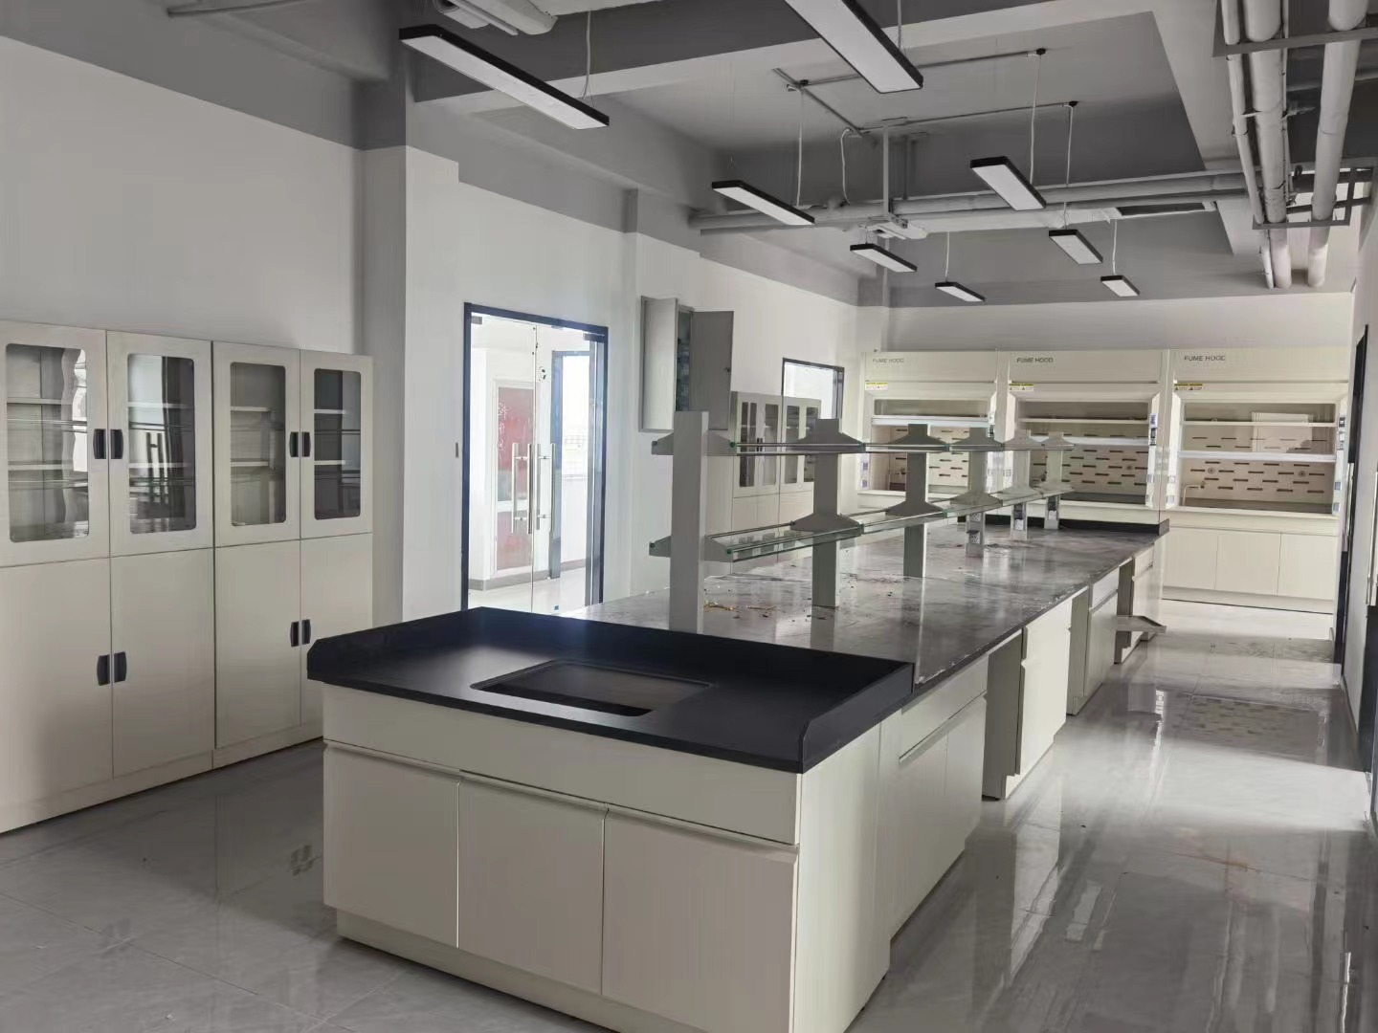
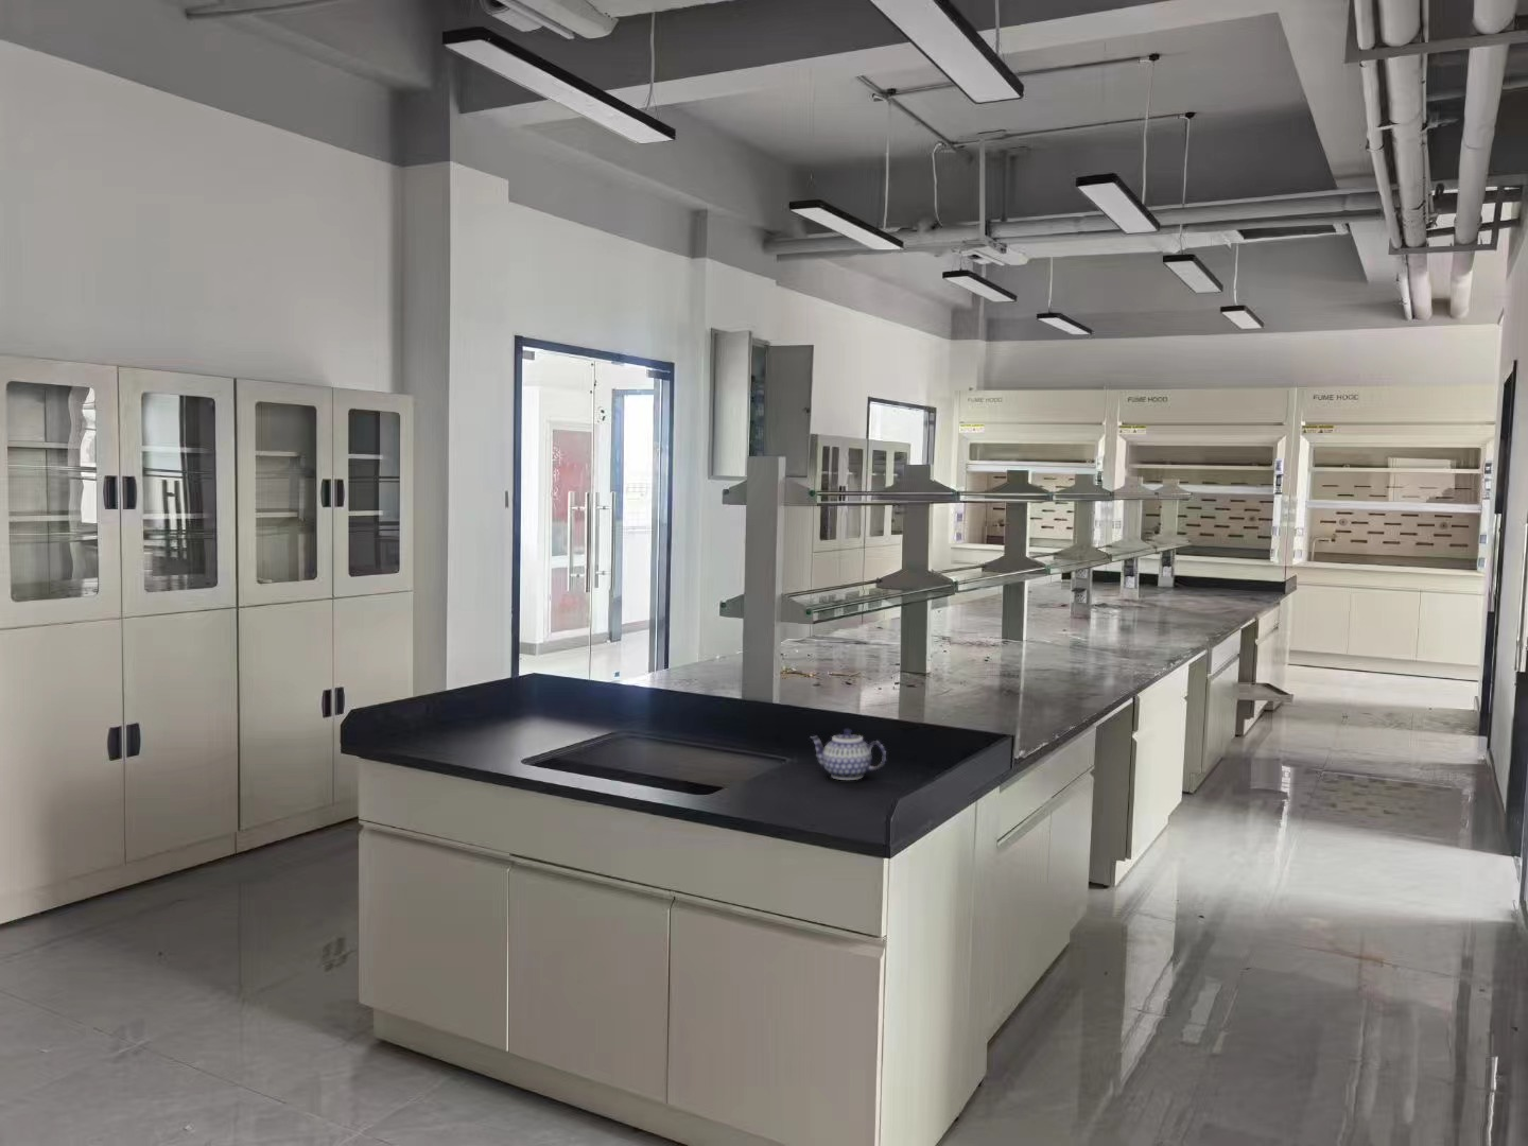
+ teapot [809,728,887,781]
